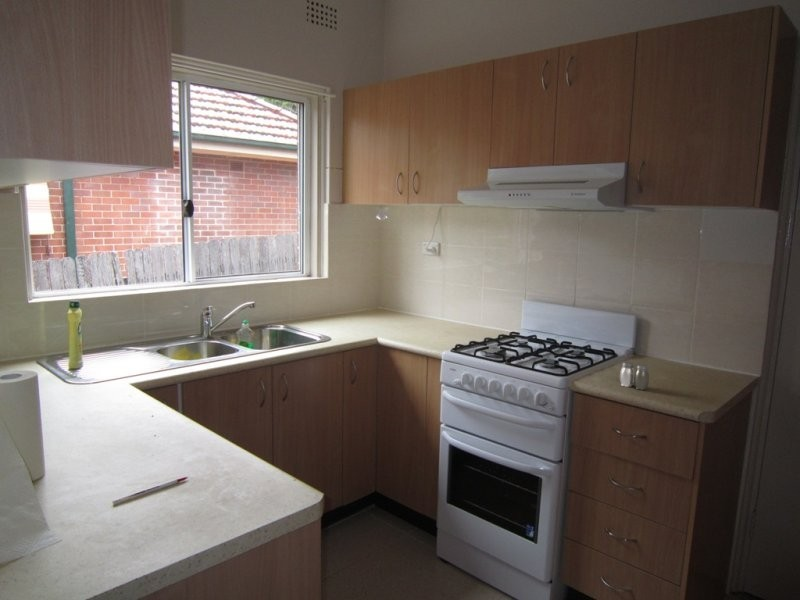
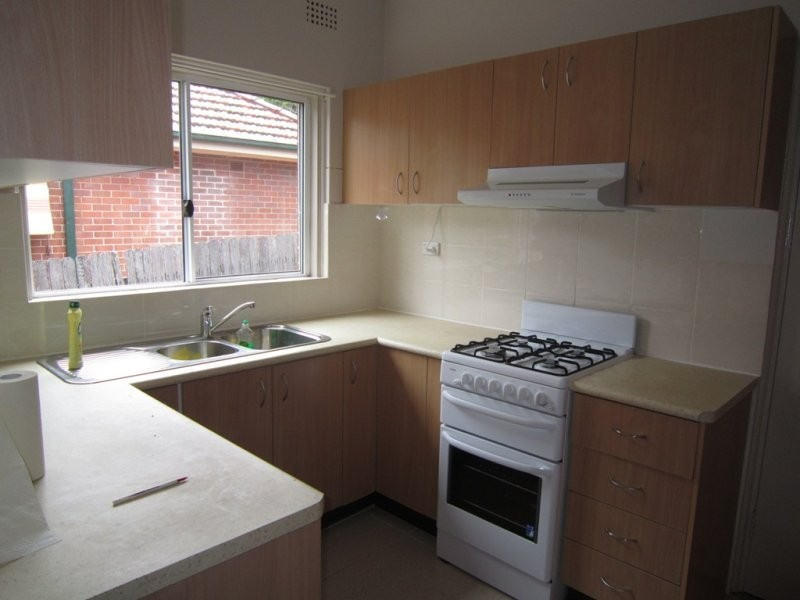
- salt and pepper shaker [619,361,650,391]
